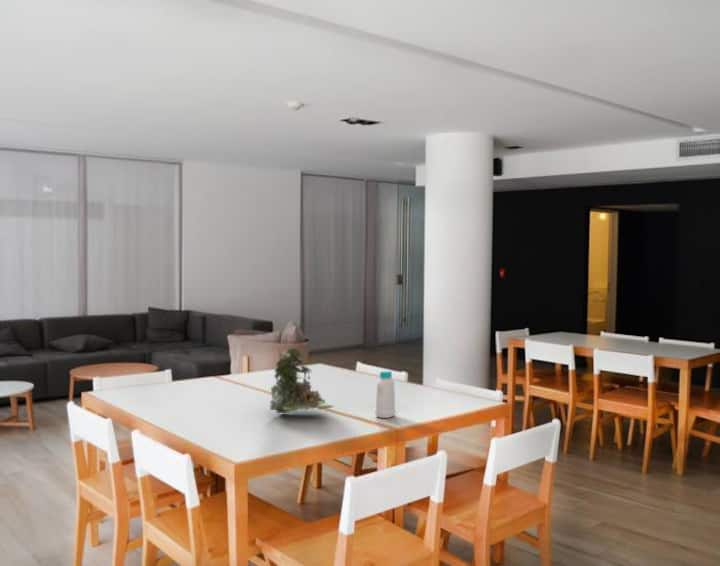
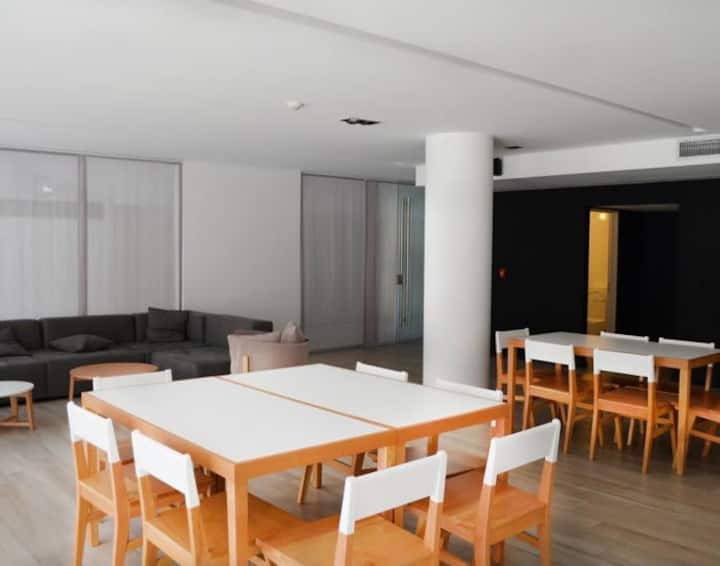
- plant [269,347,334,414]
- bottle [374,369,396,419]
